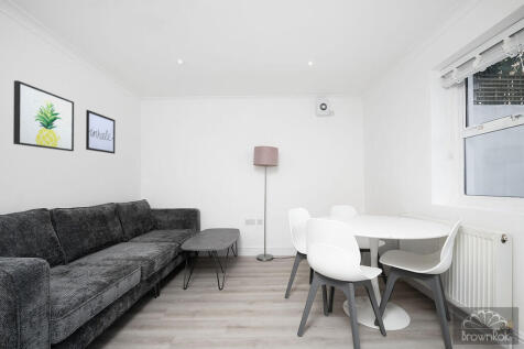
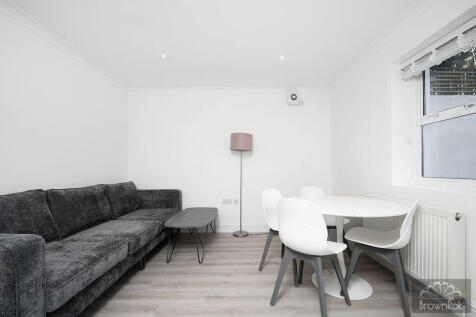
- wall art [85,109,117,155]
- wall art [12,79,75,152]
